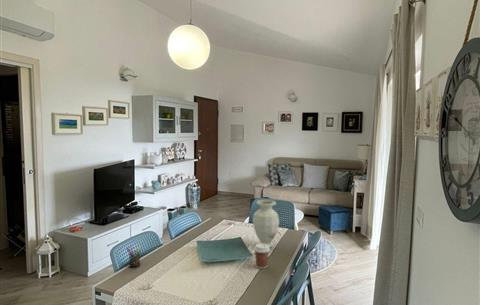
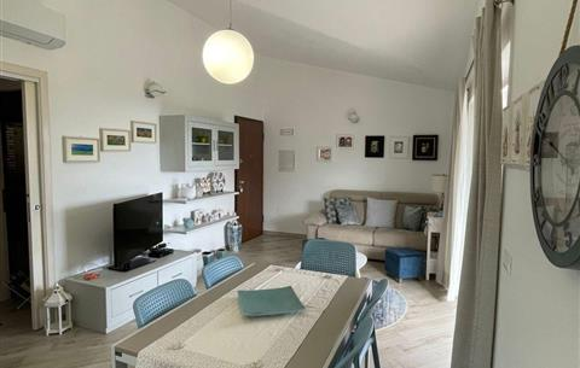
- coffee cup [253,242,271,270]
- pen holder [125,243,143,268]
- vase [252,199,280,249]
